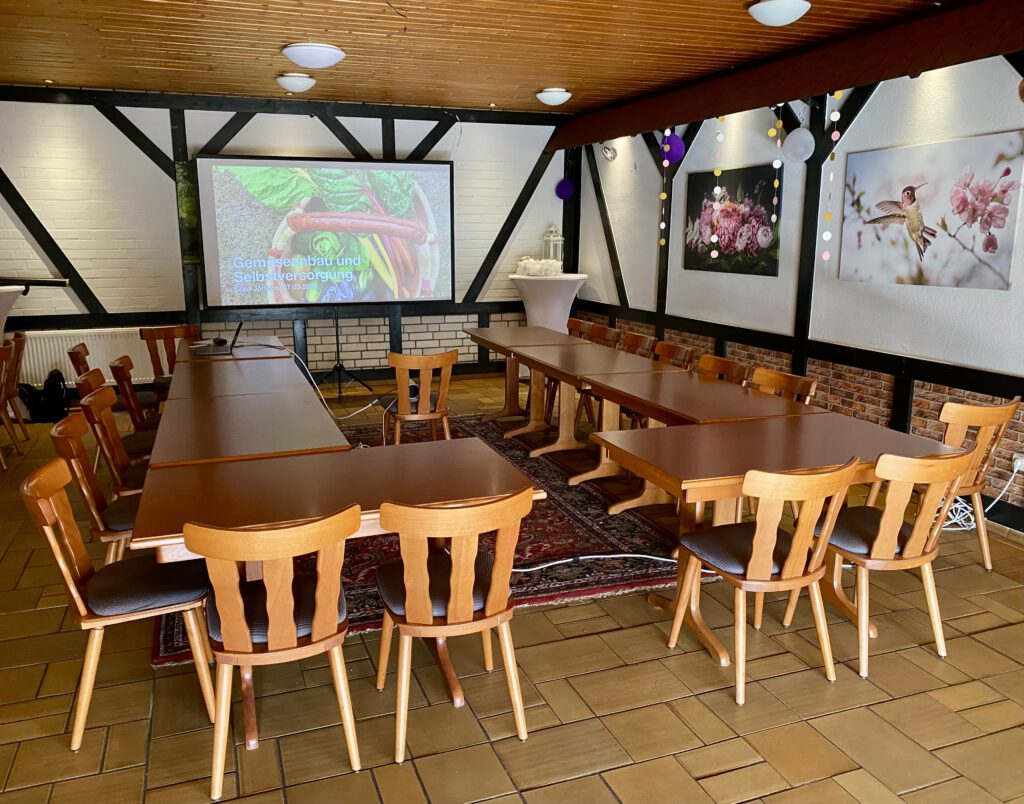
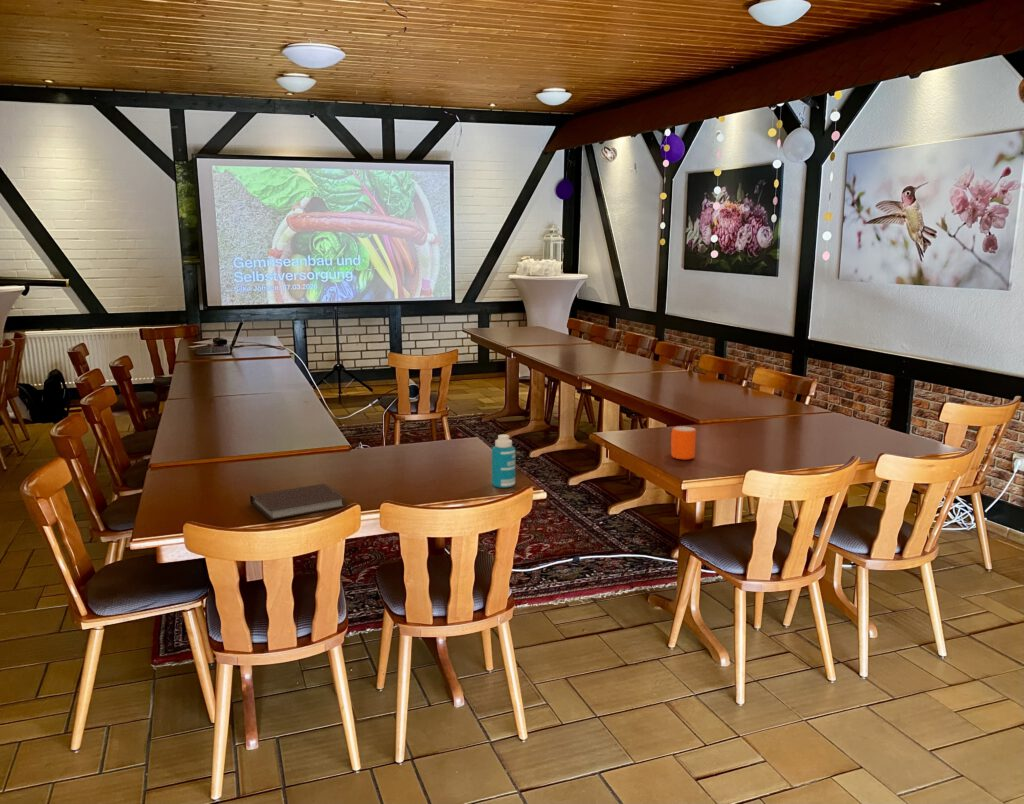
+ bottle [491,433,516,489]
+ notebook [249,483,348,521]
+ mug [670,425,697,461]
